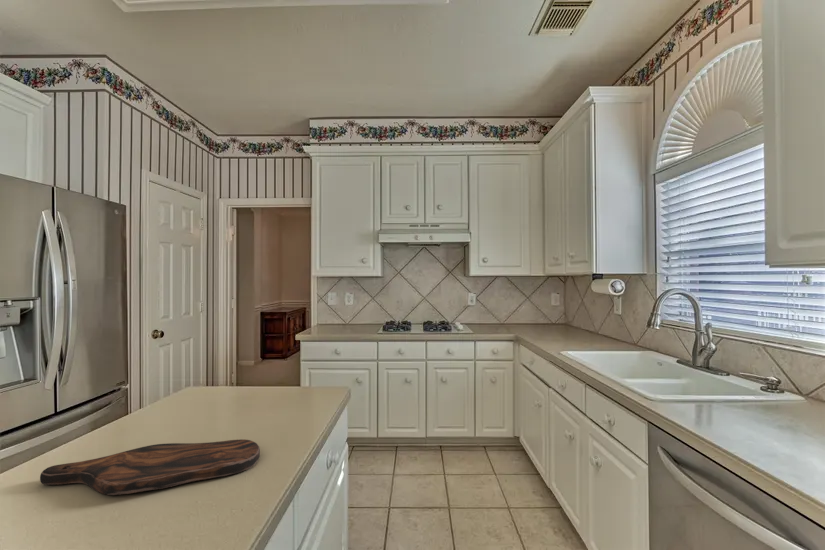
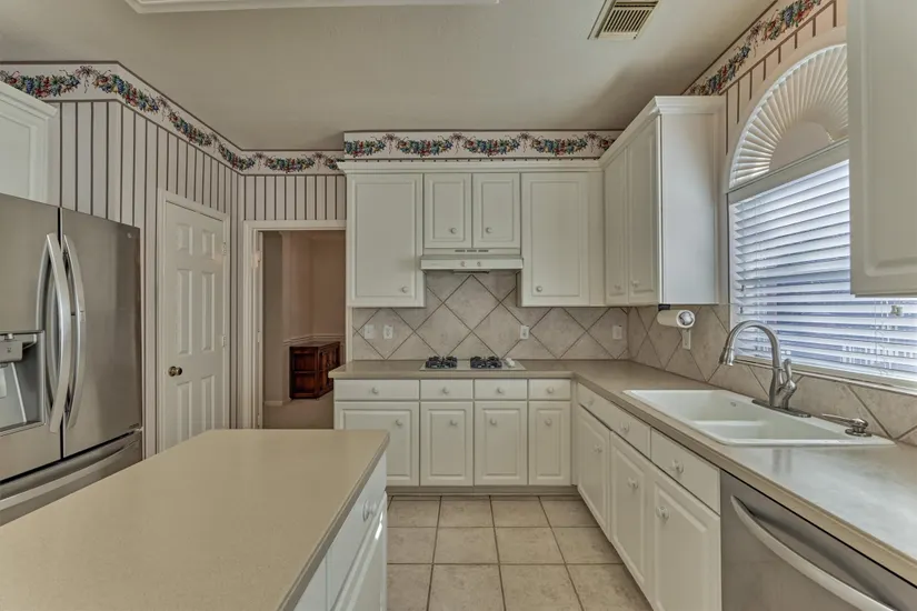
- cutting board [39,438,261,496]
